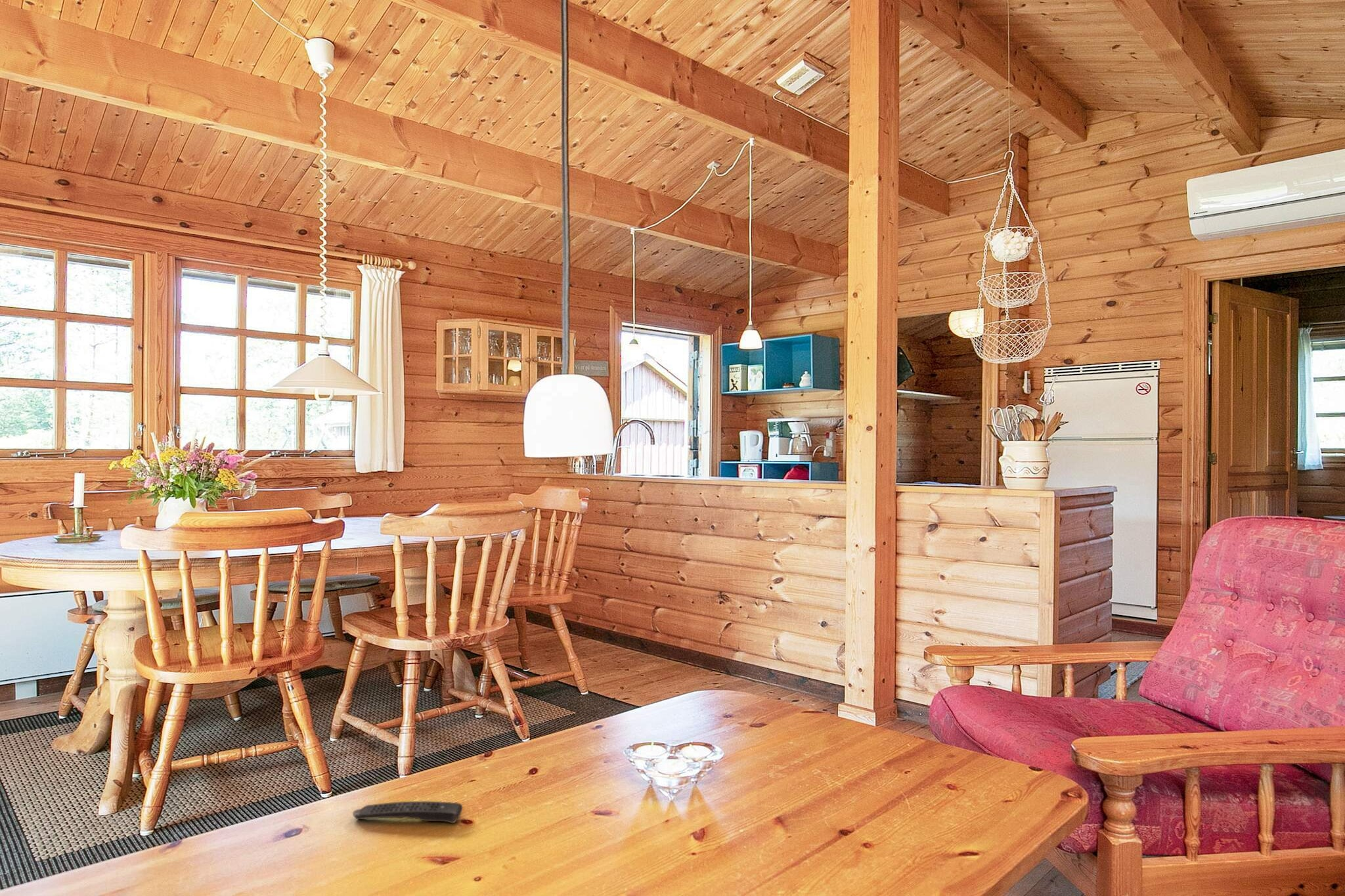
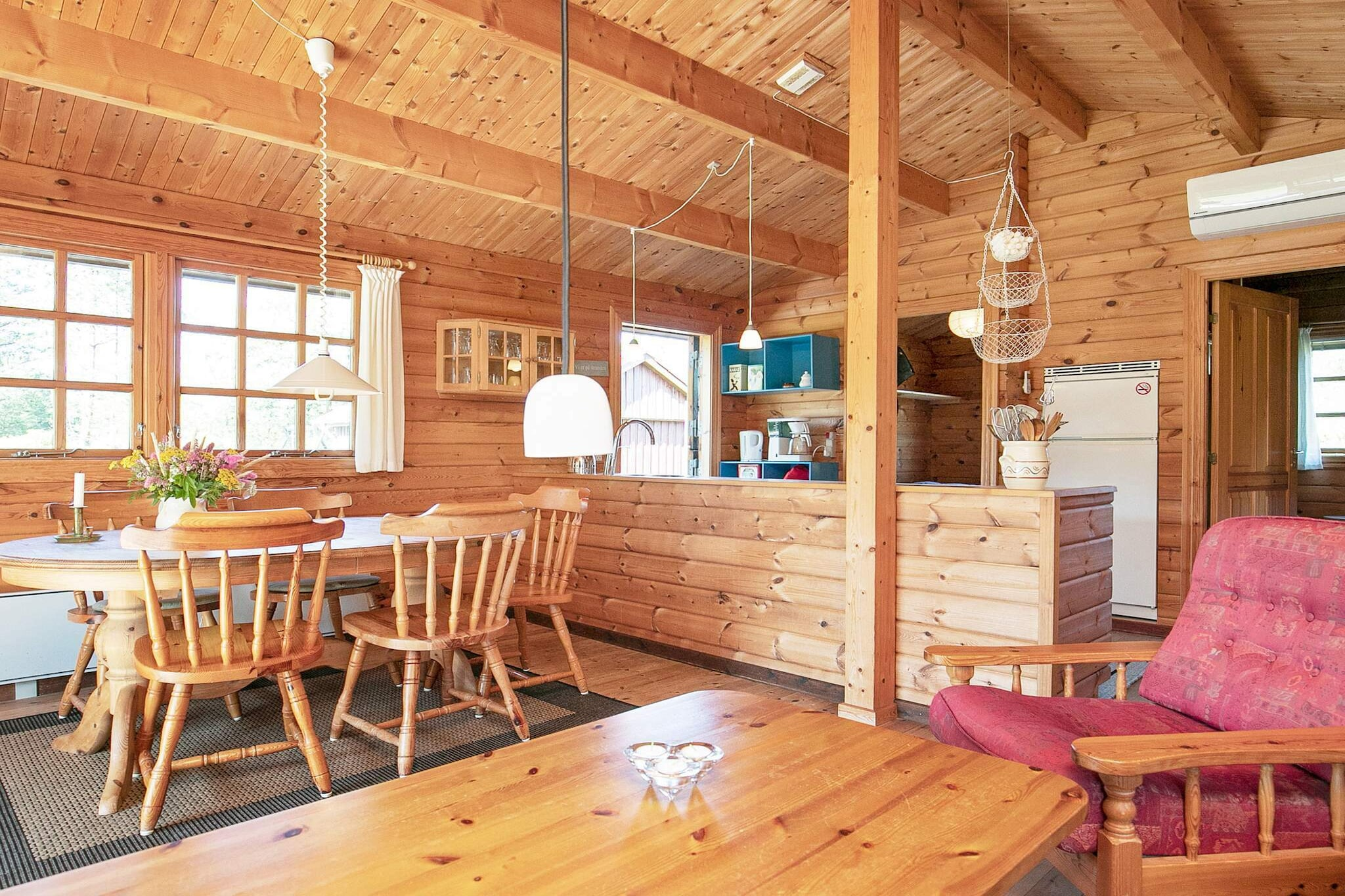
- remote control [352,801,463,824]
